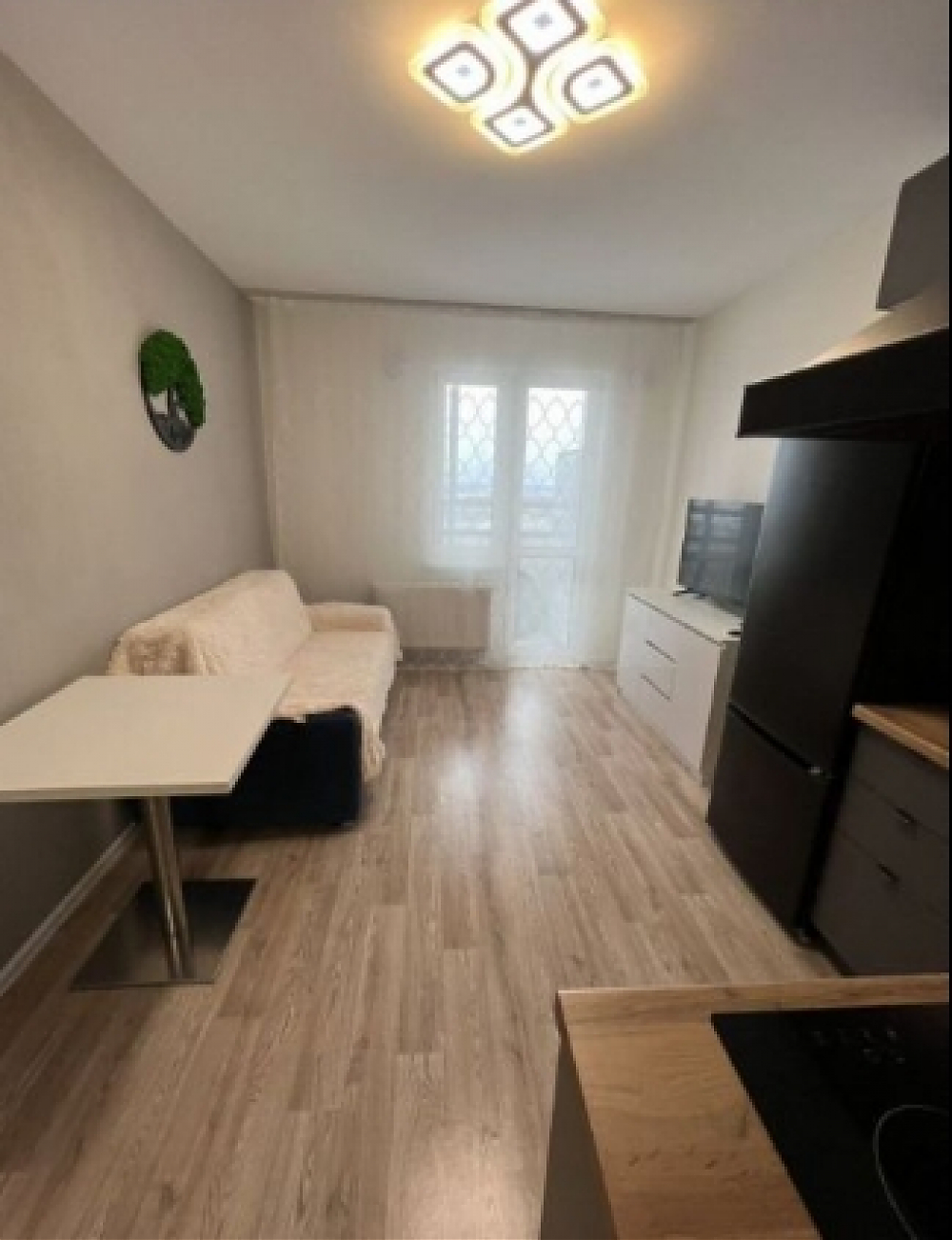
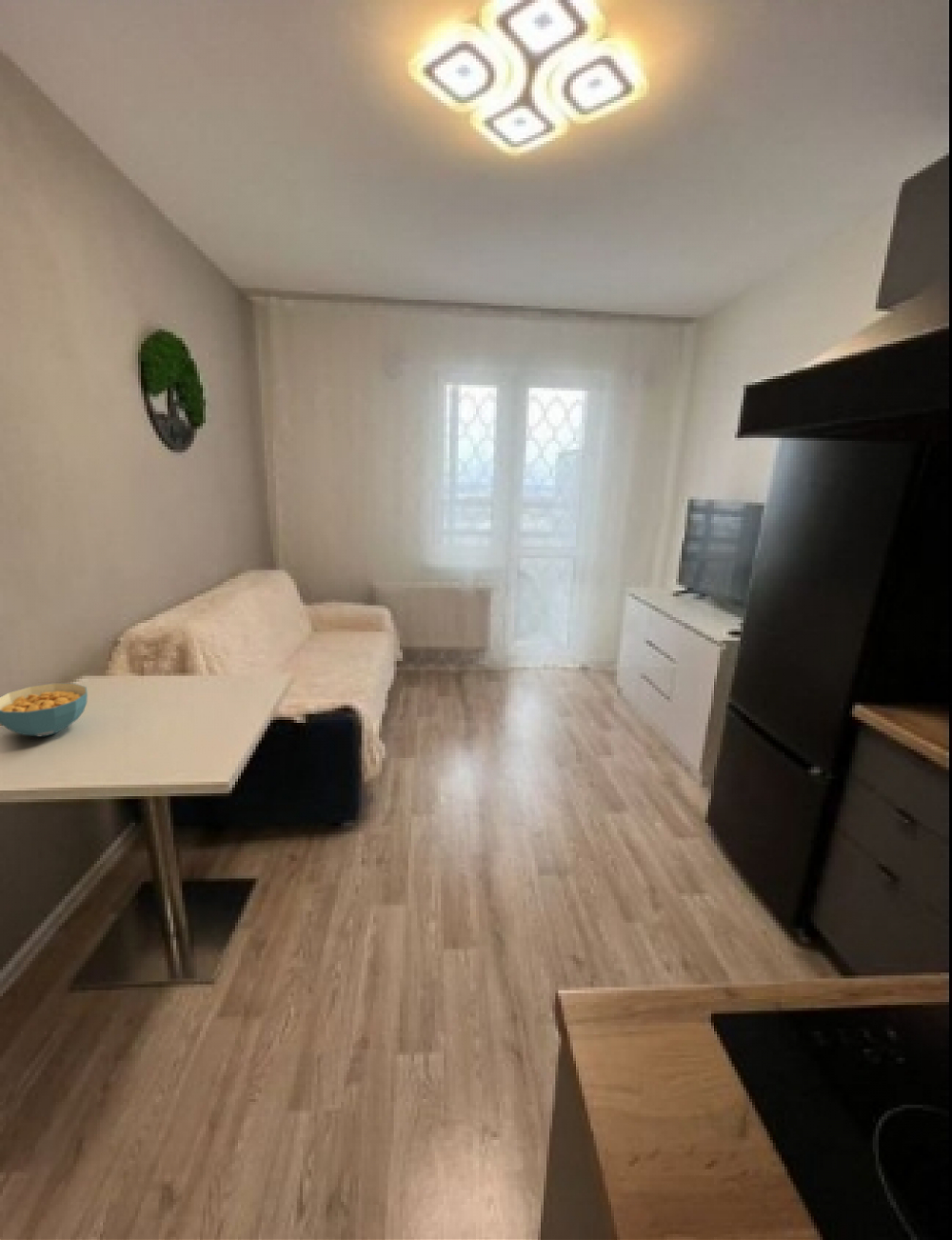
+ cereal bowl [0,682,89,737]
